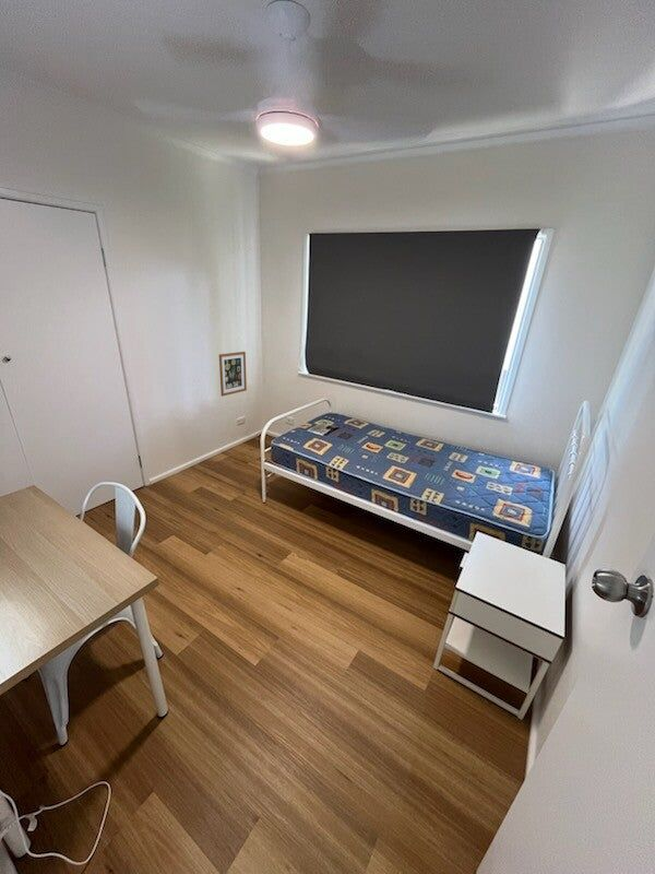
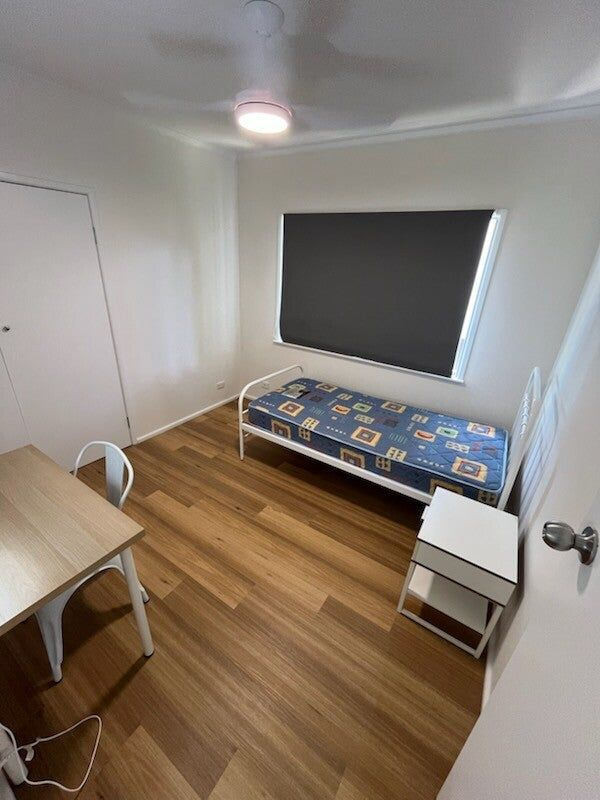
- wall art [218,351,248,398]
